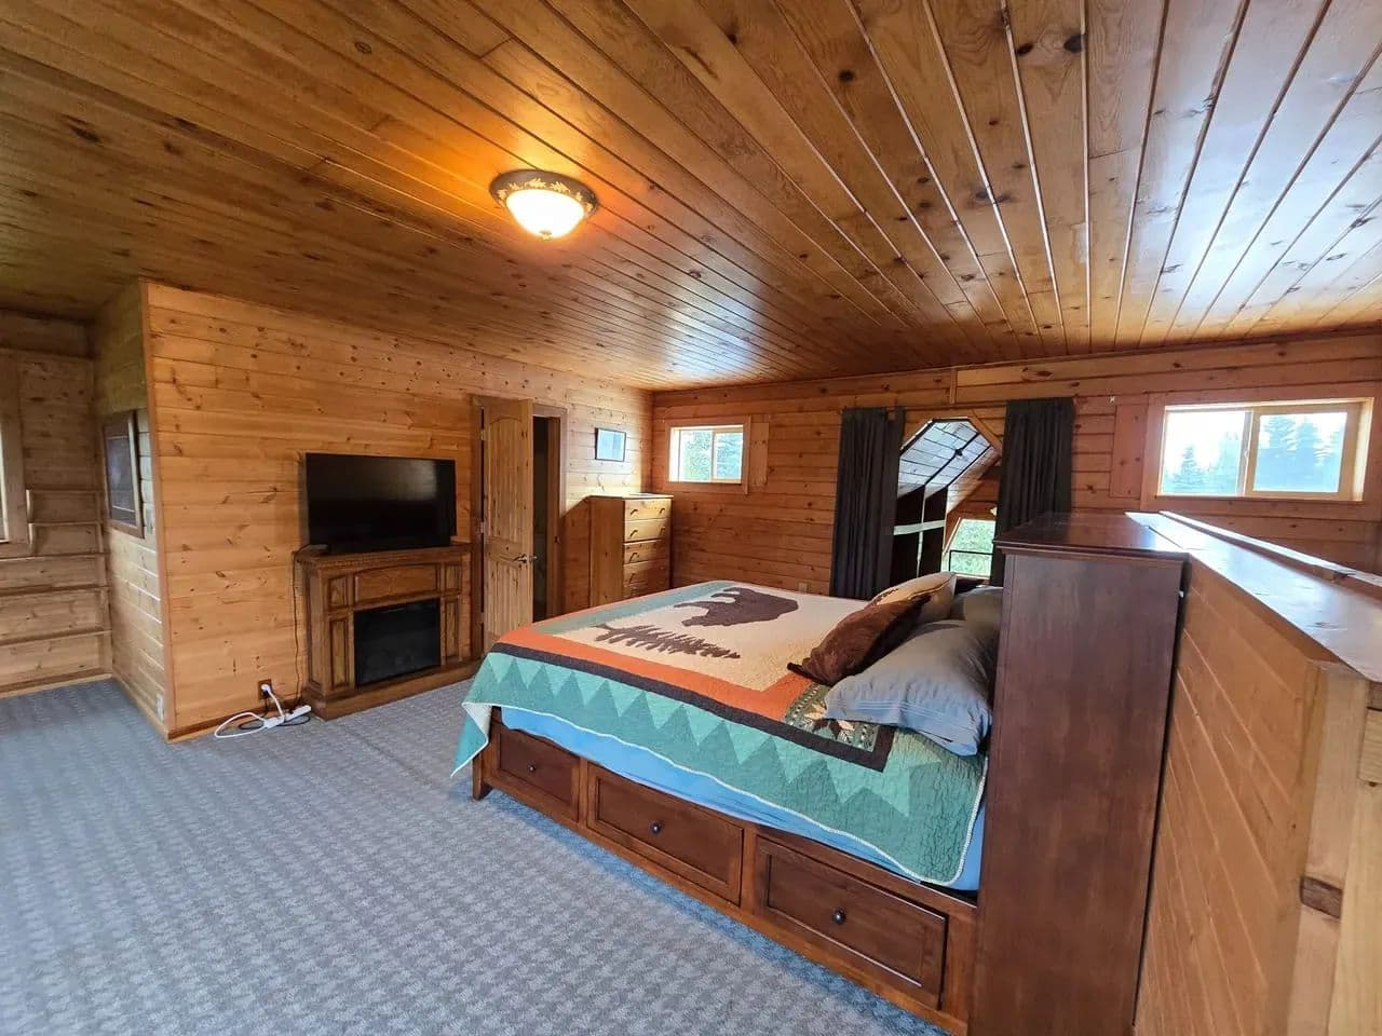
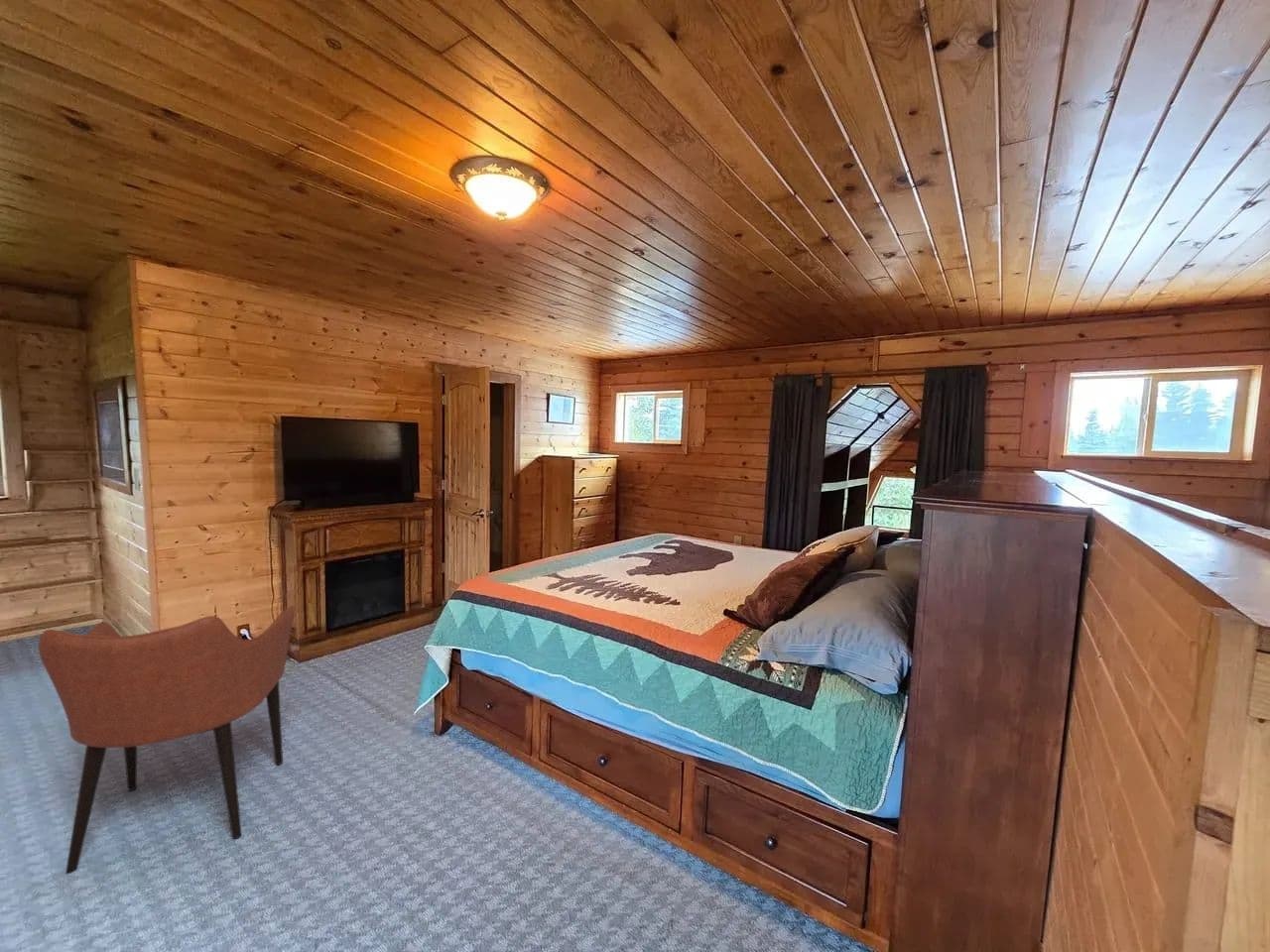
+ armchair [38,605,297,875]
